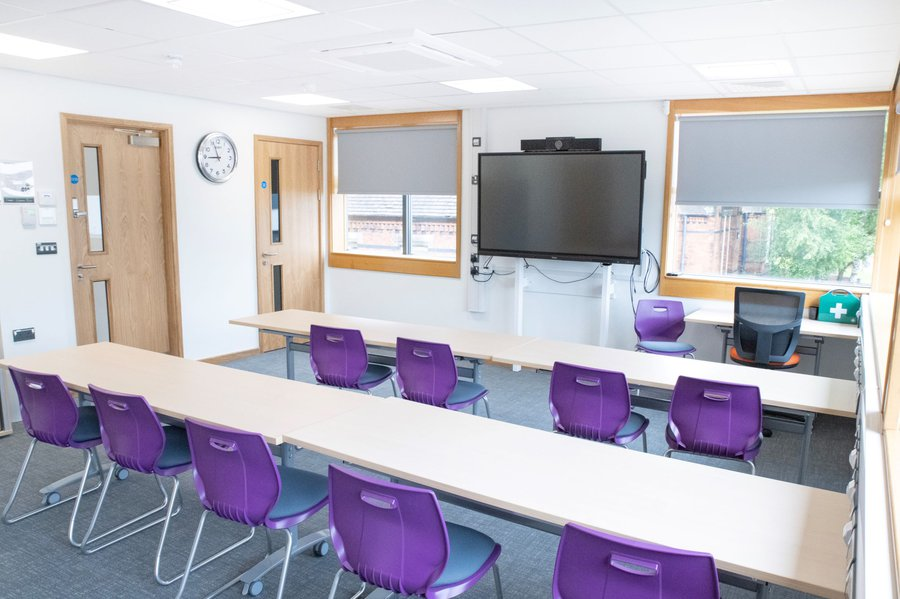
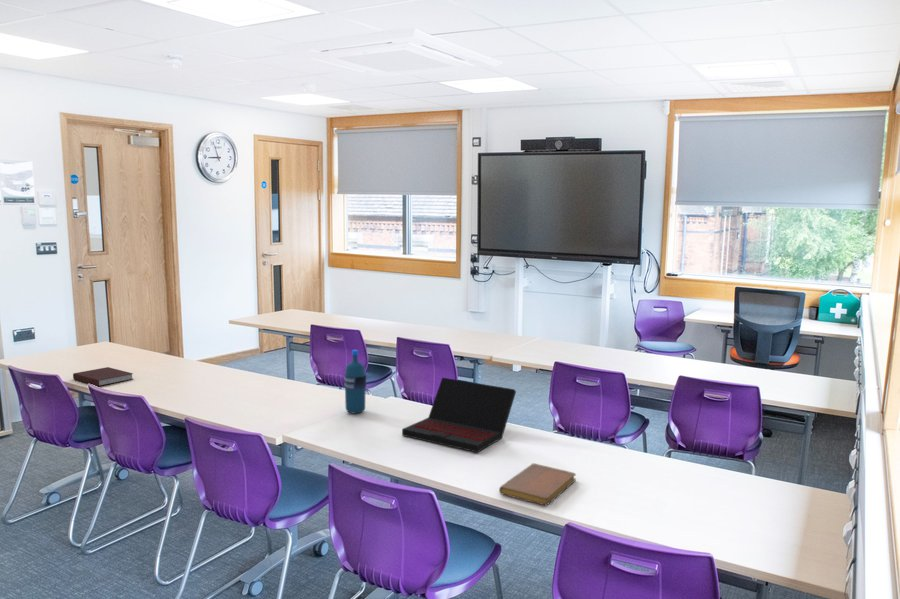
+ notebook [72,366,134,387]
+ notebook [498,463,577,506]
+ water bottle [343,349,367,414]
+ laptop [401,377,517,453]
